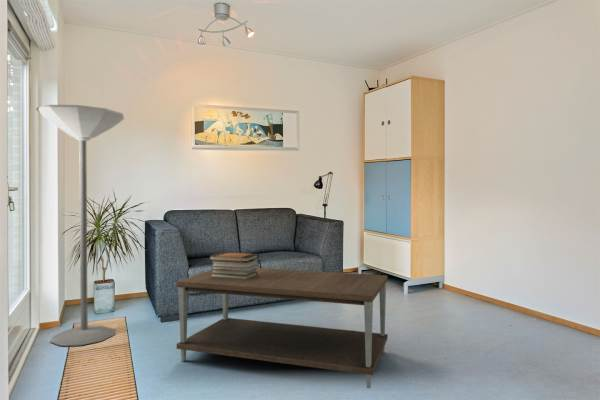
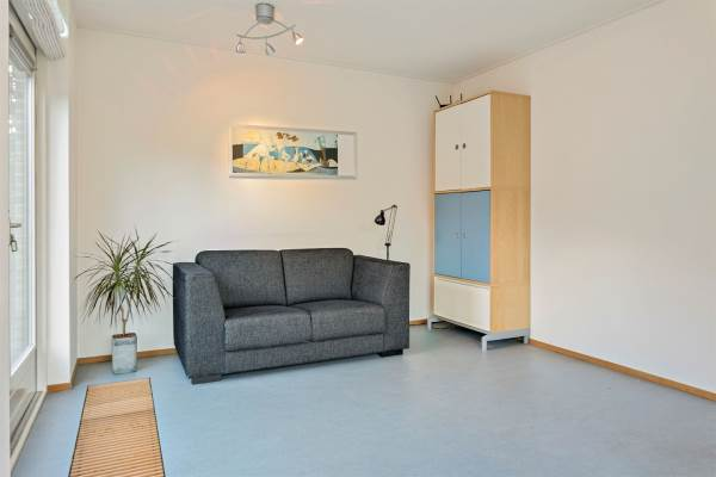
- book stack [208,251,260,279]
- coffee table [175,267,389,389]
- floor lamp [35,104,125,347]
